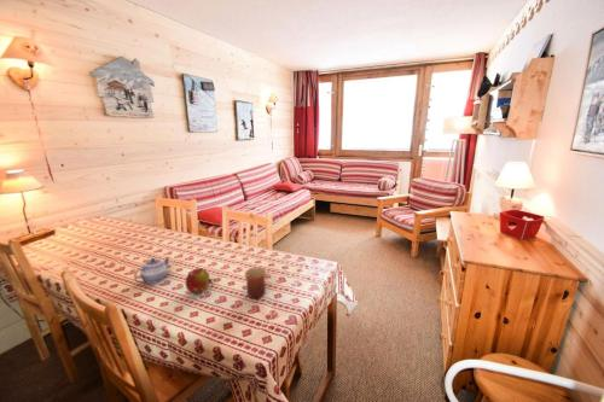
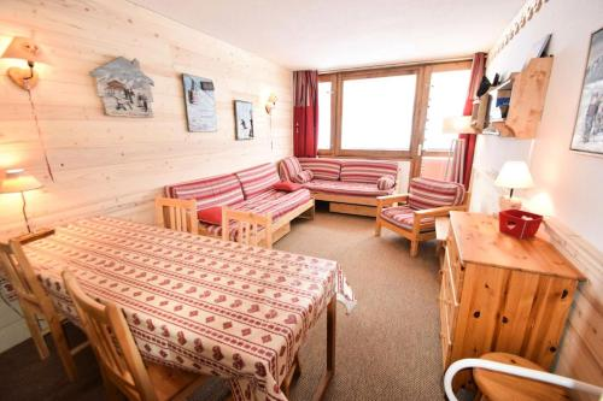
- mug [243,266,267,299]
- teapot [133,255,172,285]
- fruit [184,267,215,295]
